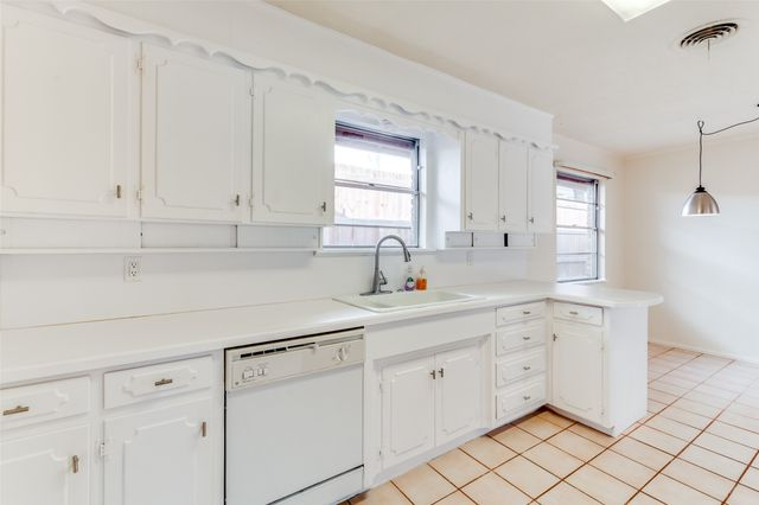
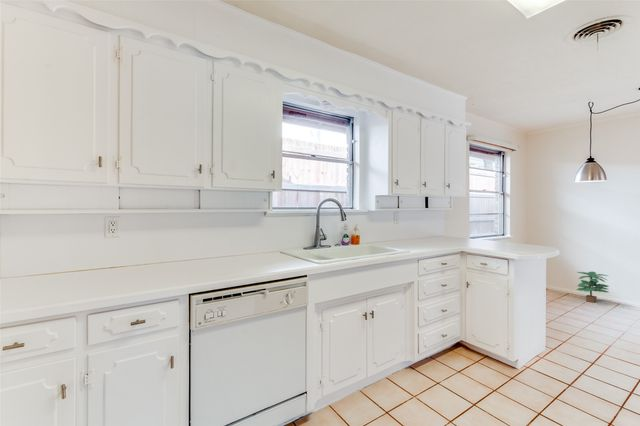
+ potted plant [576,271,610,303]
